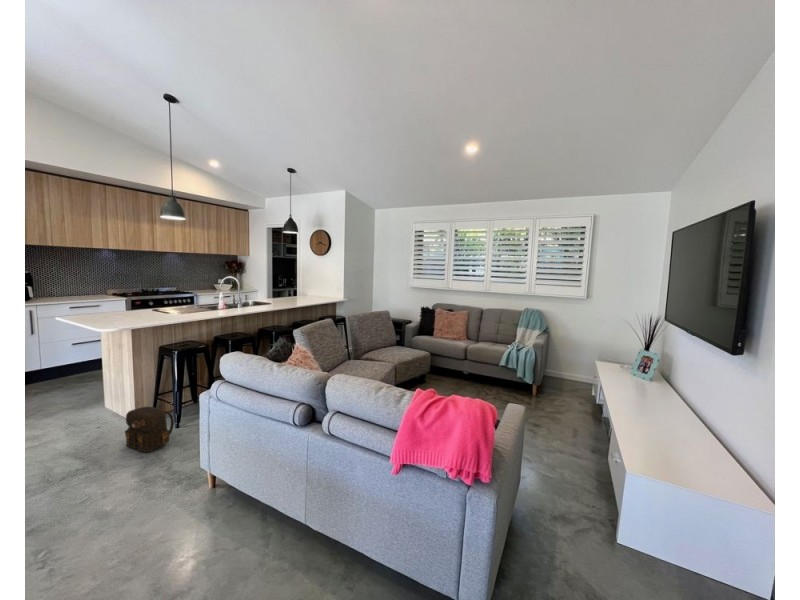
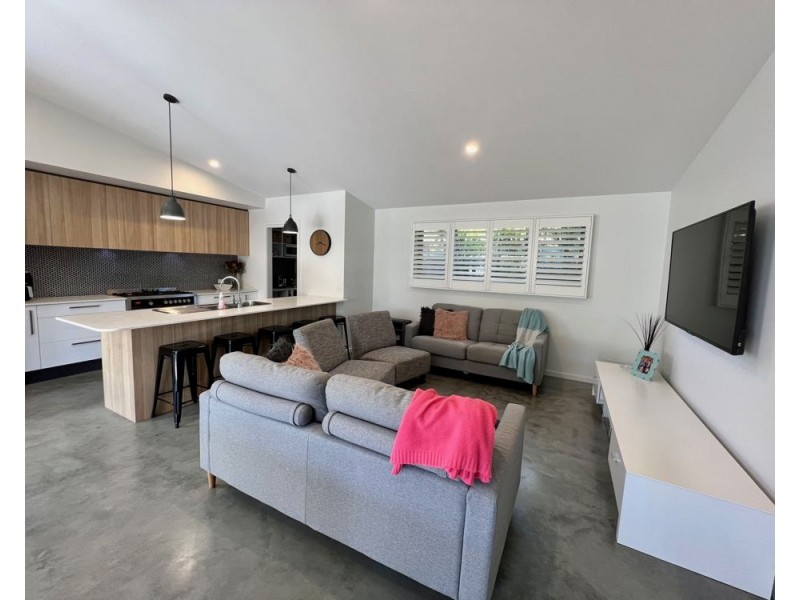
- backpack [124,406,175,453]
